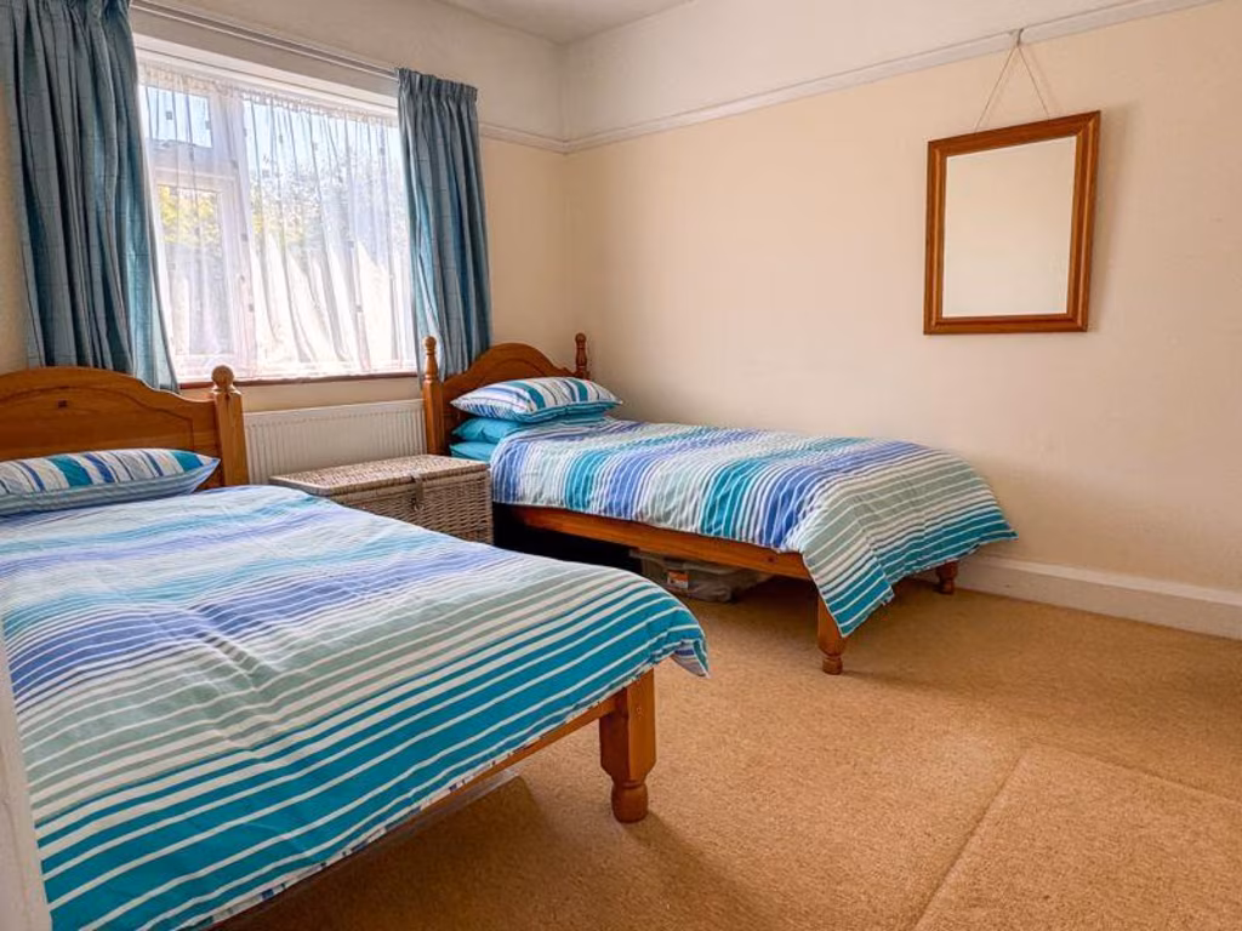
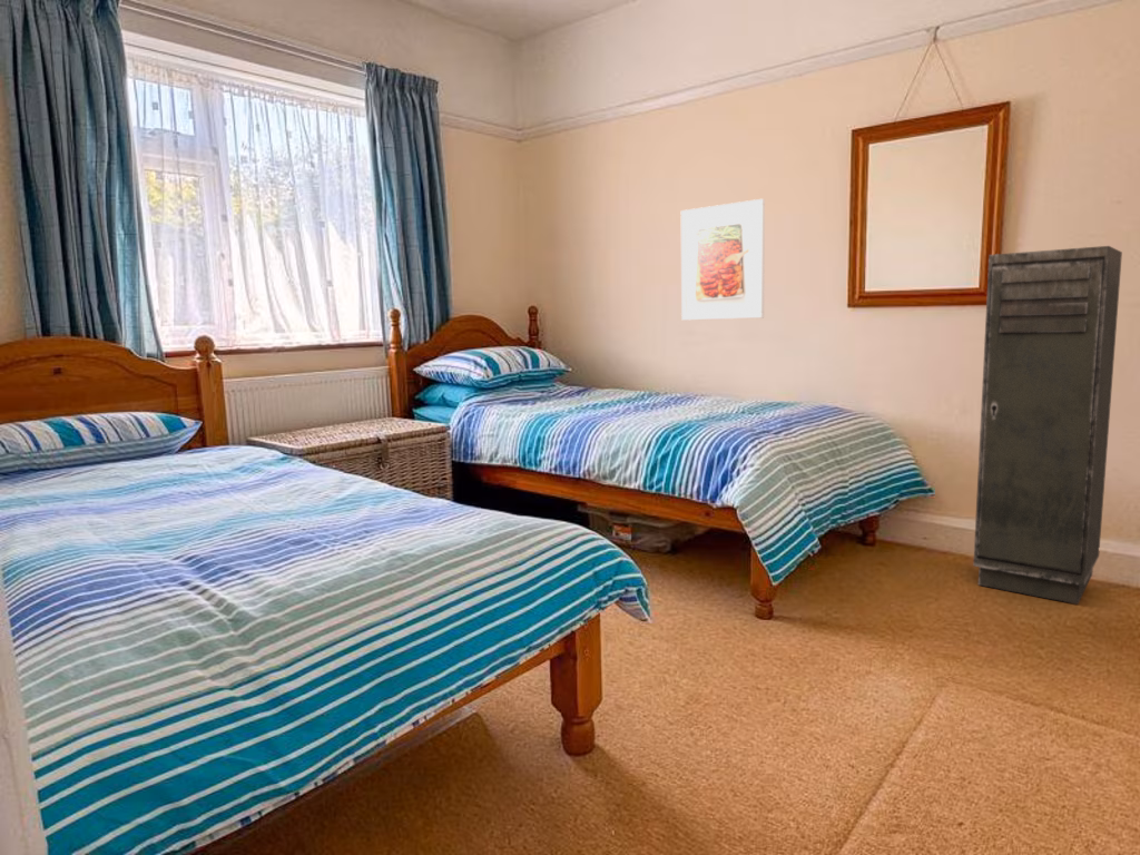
+ storage cabinet [972,245,1123,606]
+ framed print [680,198,766,322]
